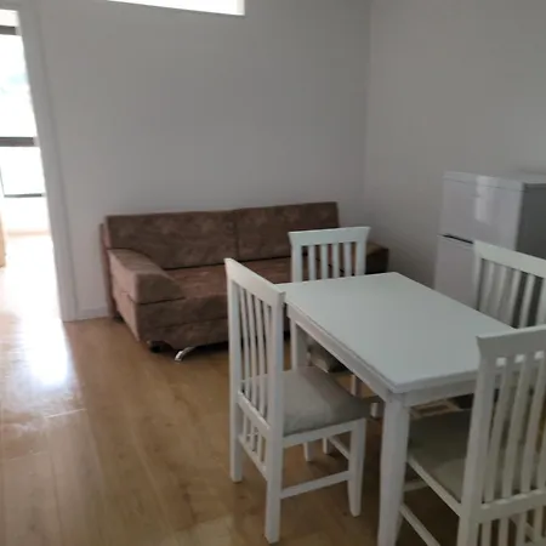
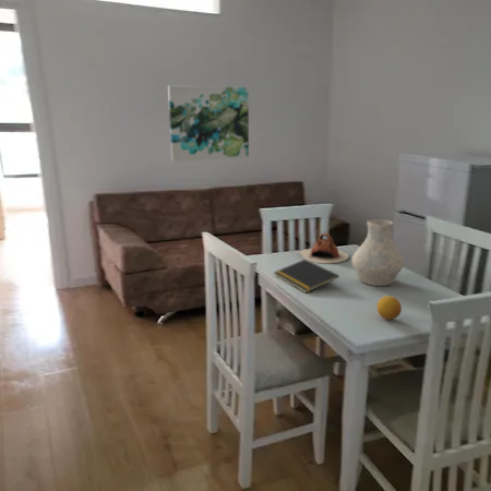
+ fruit [376,294,403,321]
+ notepad [273,259,340,294]
+ teapot [298,232,350,264]
+ vase [351,218,405,287]
+ wall art [167,85,250,163]
